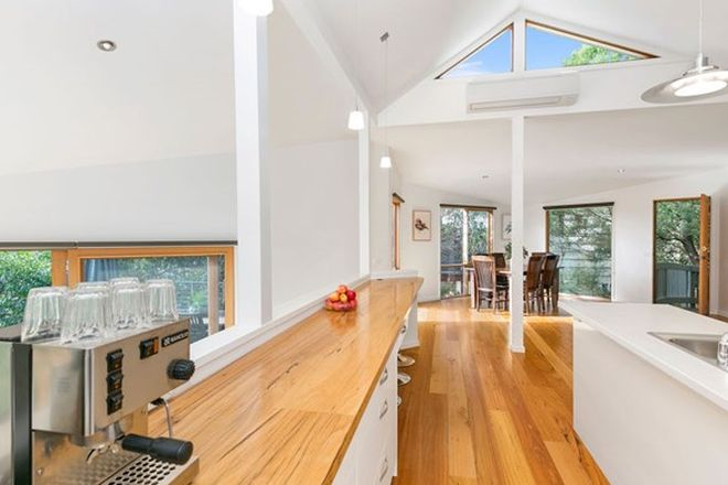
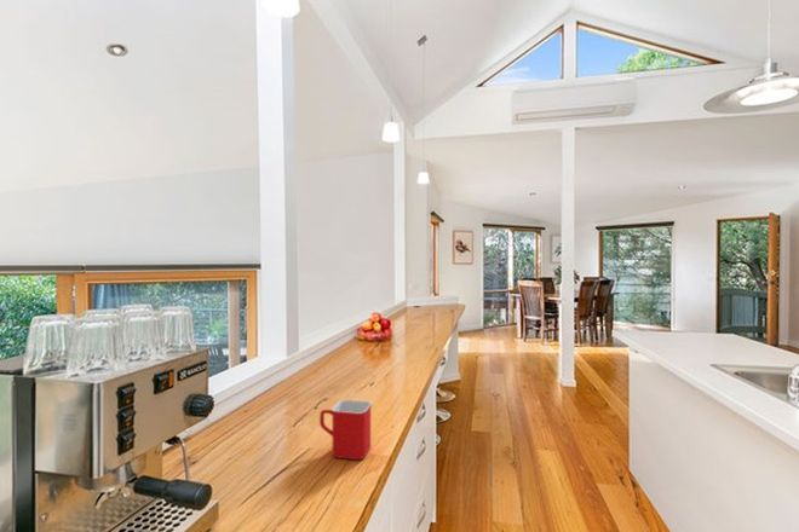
+ mug [318,399,373,461]
